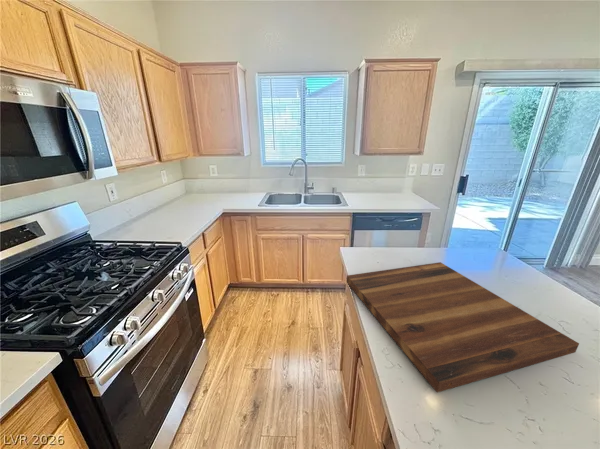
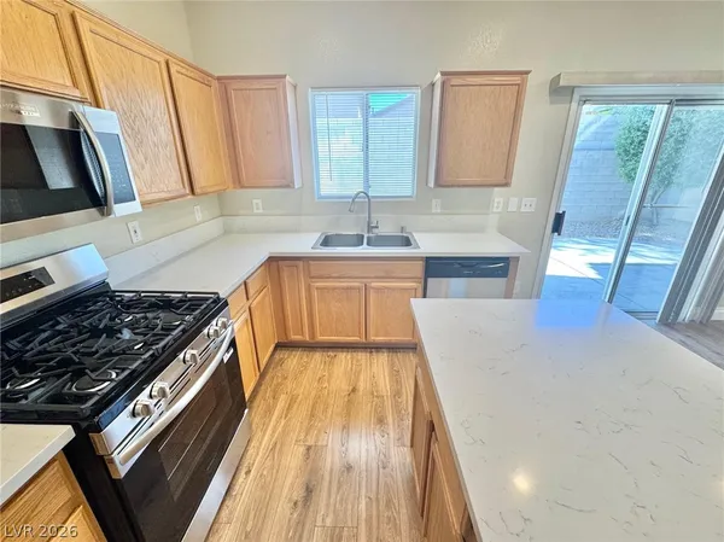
- cutting board [346,261,580,393]
